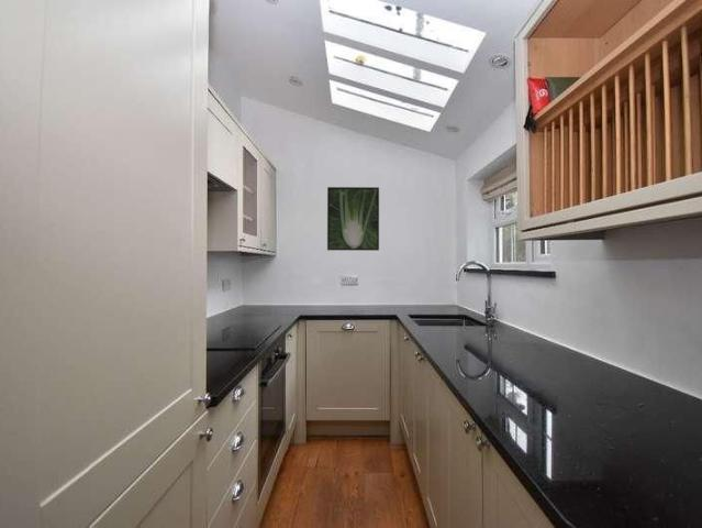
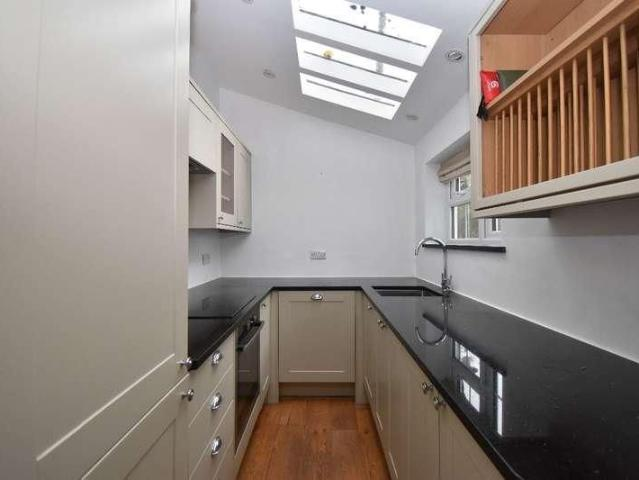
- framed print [326,186,380,252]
